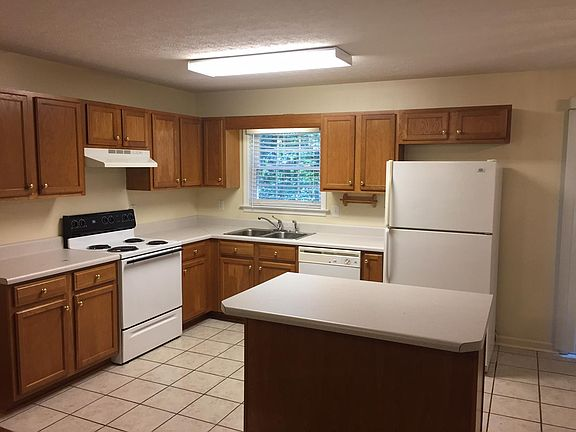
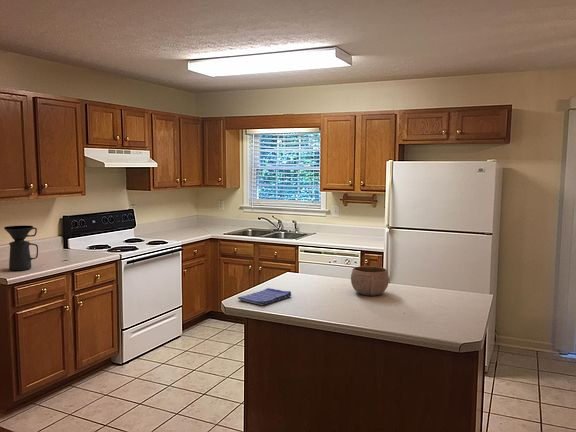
+ bowl [350,265,390,297]
+ dish towel [237,287,292,306]
+ coffee maker [3,224,39,272]
